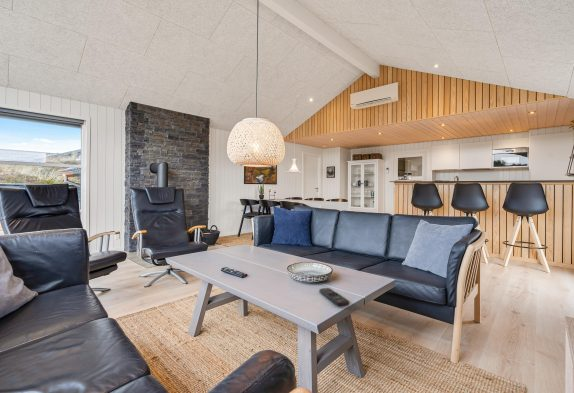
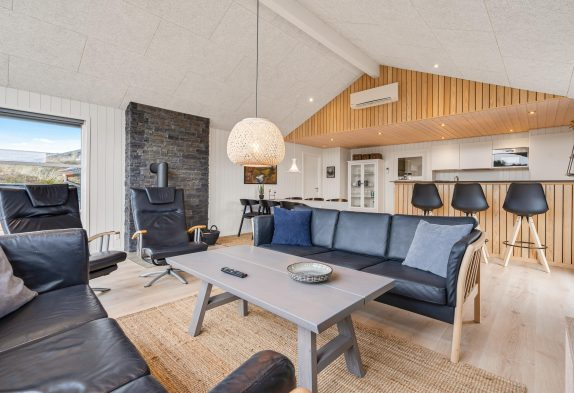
- remote control [318,287,350,307]
